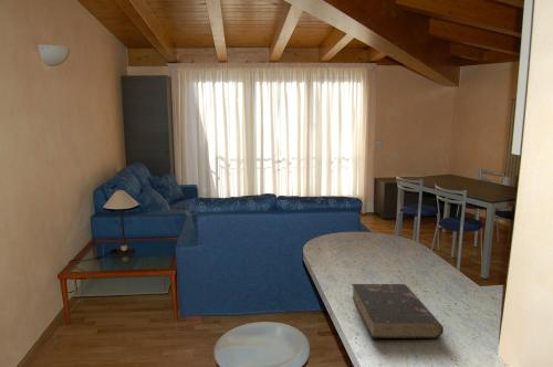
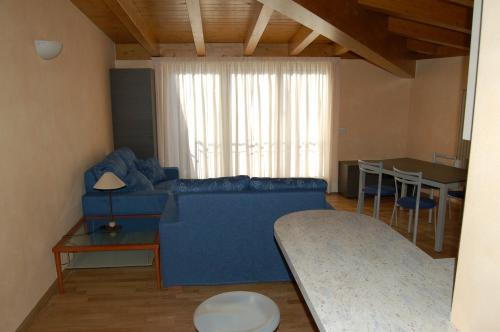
- book [351,283,445,339]
